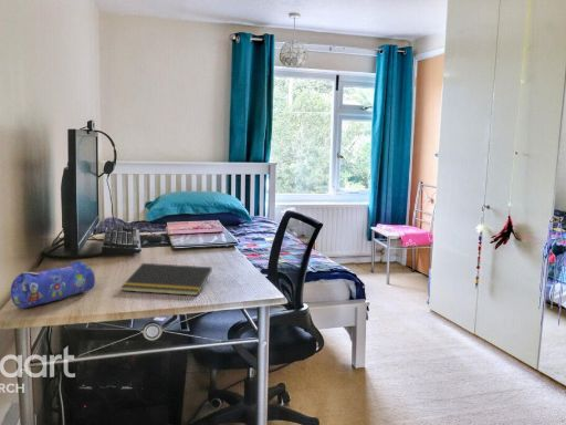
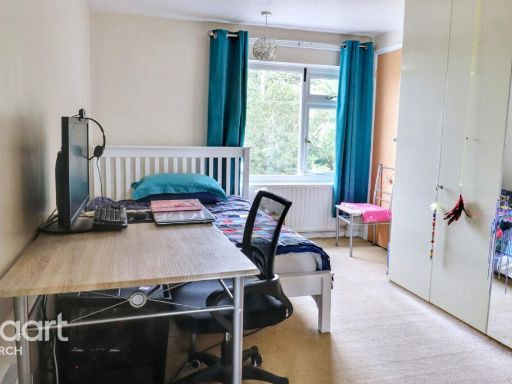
- notepad [120,262,212,297]
- pencil case [10,260,96,310]
